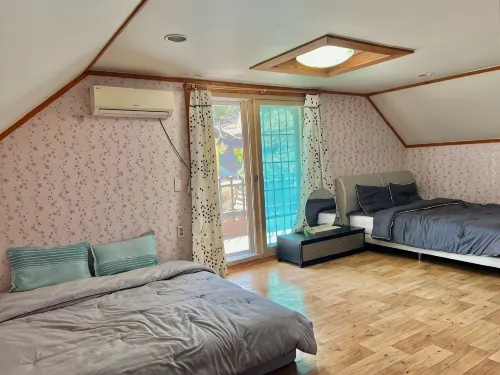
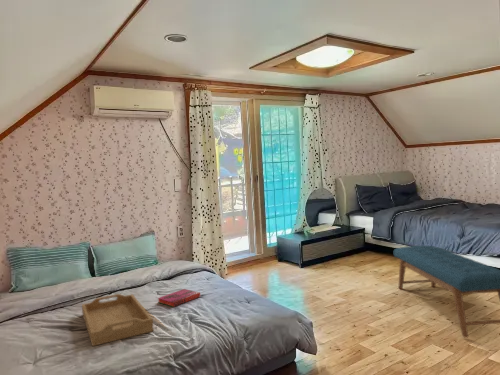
+ hardback book [157,288,201,308]
+ serving tray [81,293,155,347]
+ bench [393,245,500,339]
